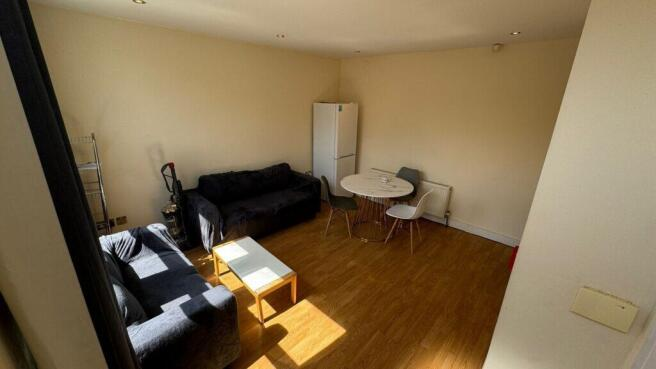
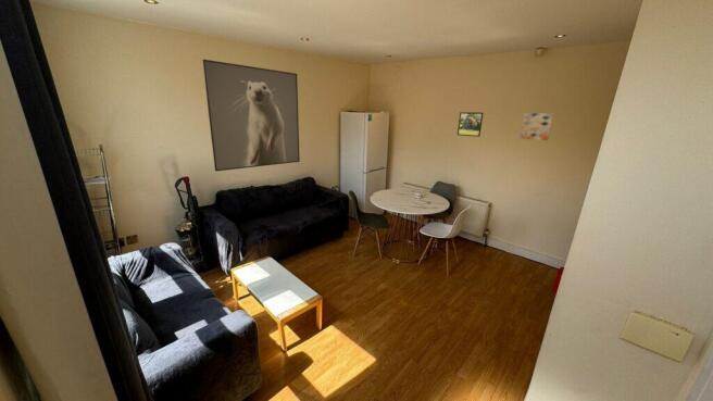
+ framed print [201,59,301,173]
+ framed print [456,111,484,138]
+ wall art [518,112,555,141]
